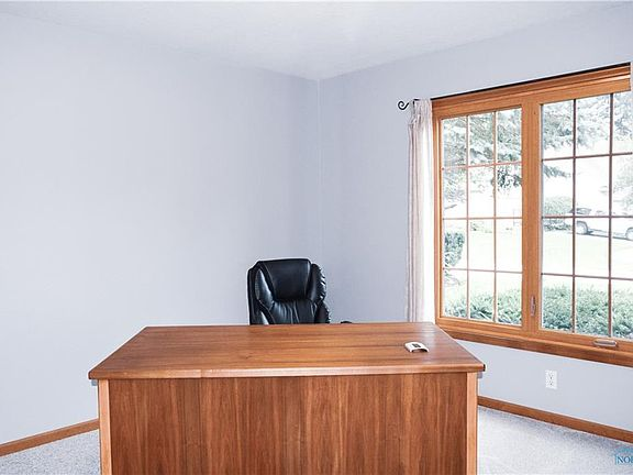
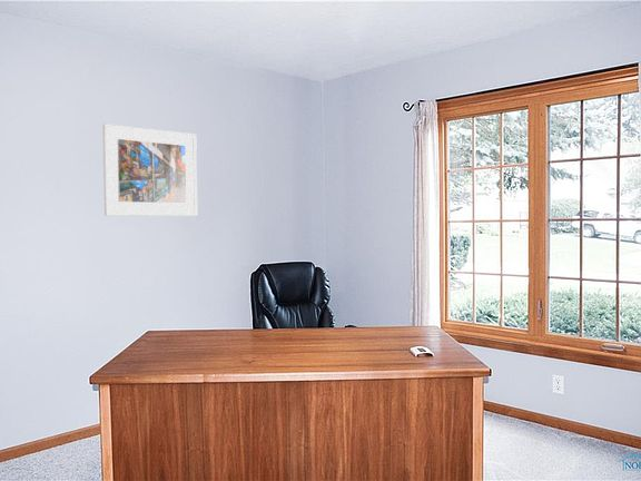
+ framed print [101,122,198,217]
